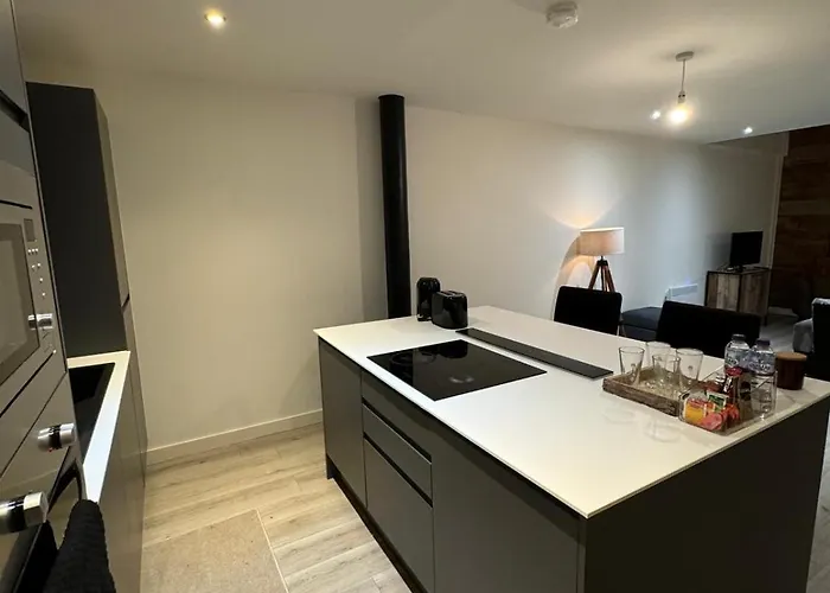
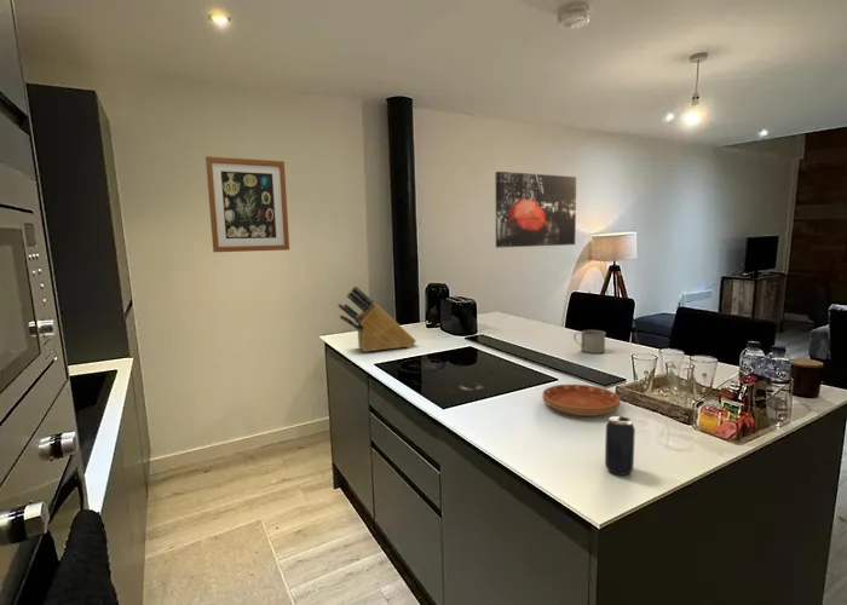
+ mug [572,329,607,355]
+ beverage can [604,415,636,477]
+ wall art [495,171,577,249]
+ knife block [338,284,417,353]
+ saucer [541,384,621,417]
+ wall art [204,155,290,253]
